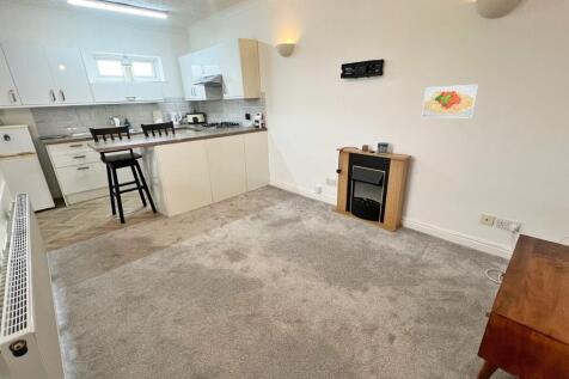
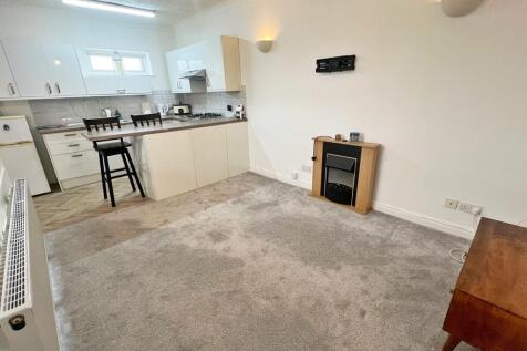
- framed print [421,84,479,120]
